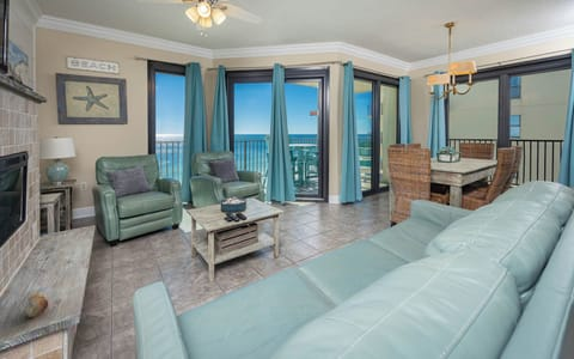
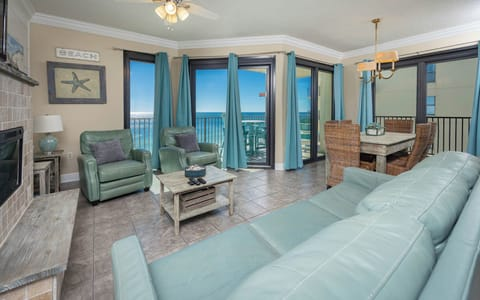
- seashell [23,293,49,318]
